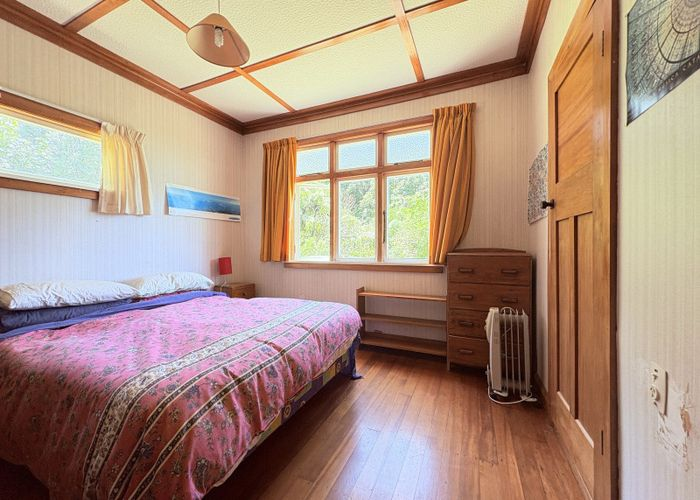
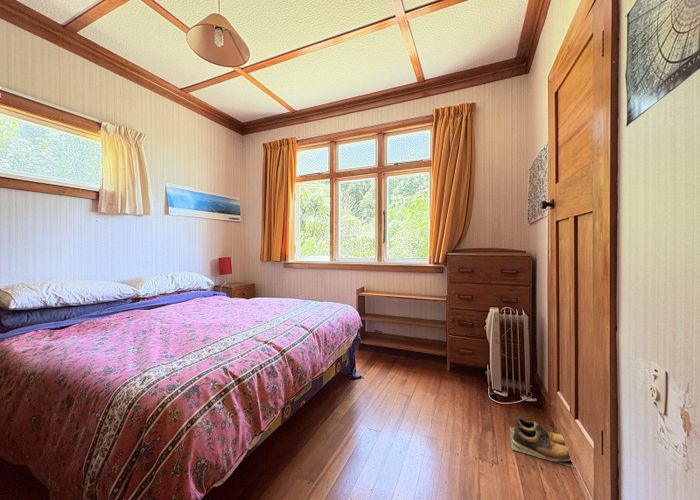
+ shoes [509,417,574,468]
